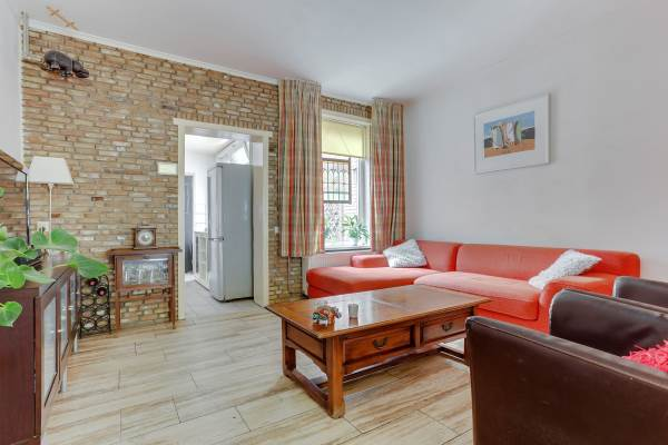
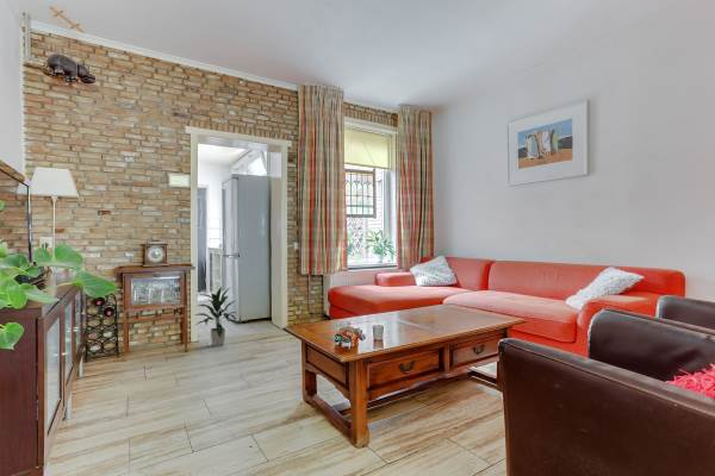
+ indoor plant [194,286,238,347]
